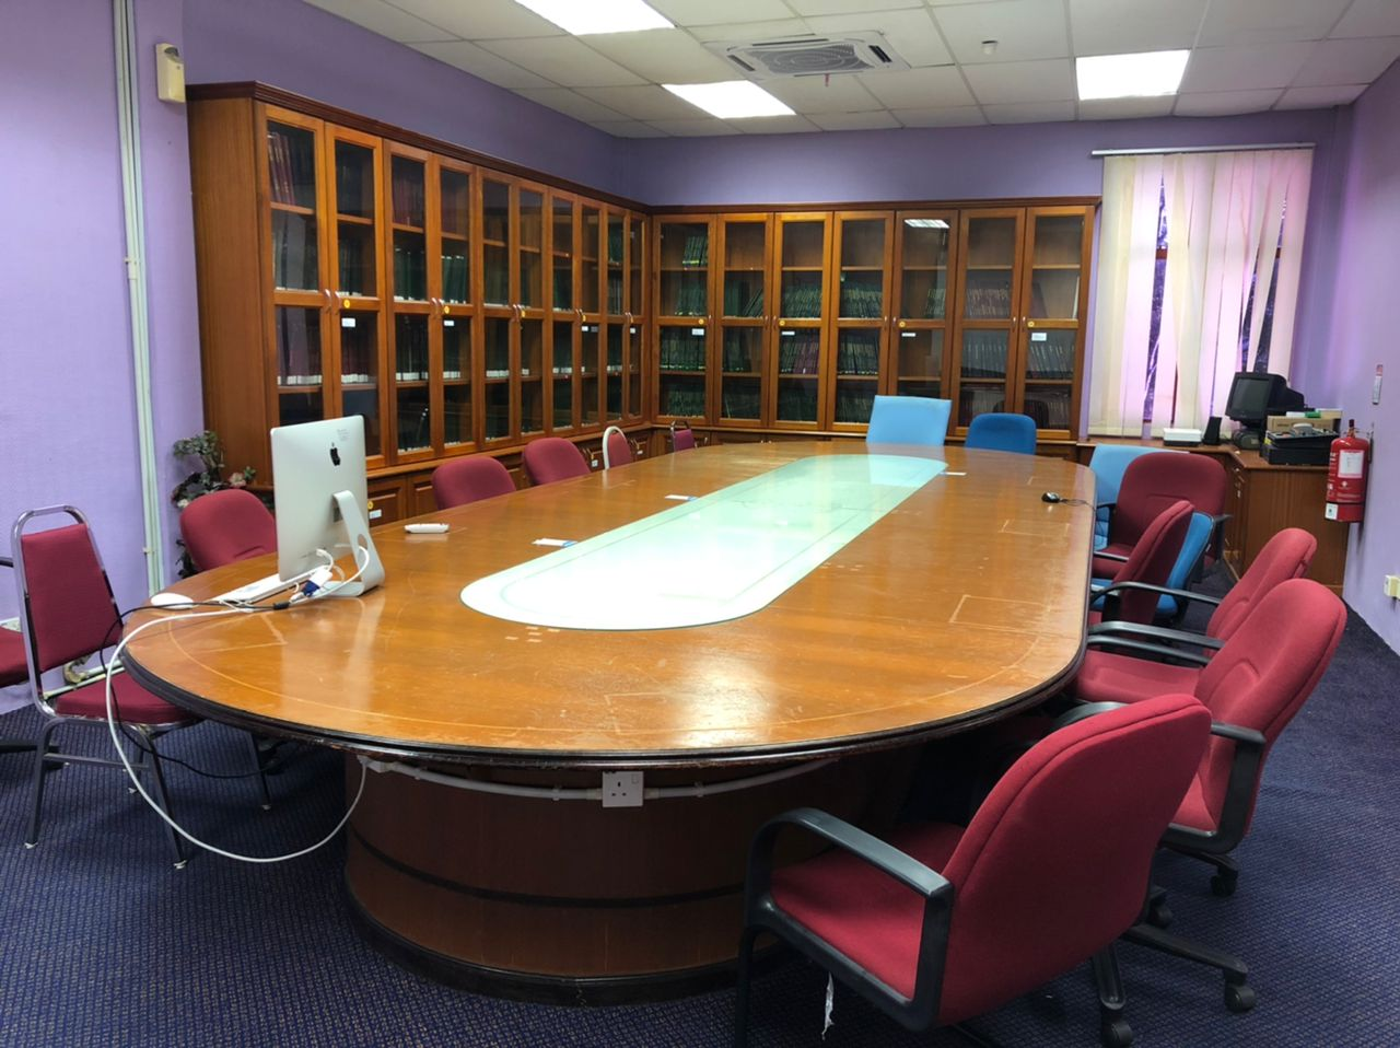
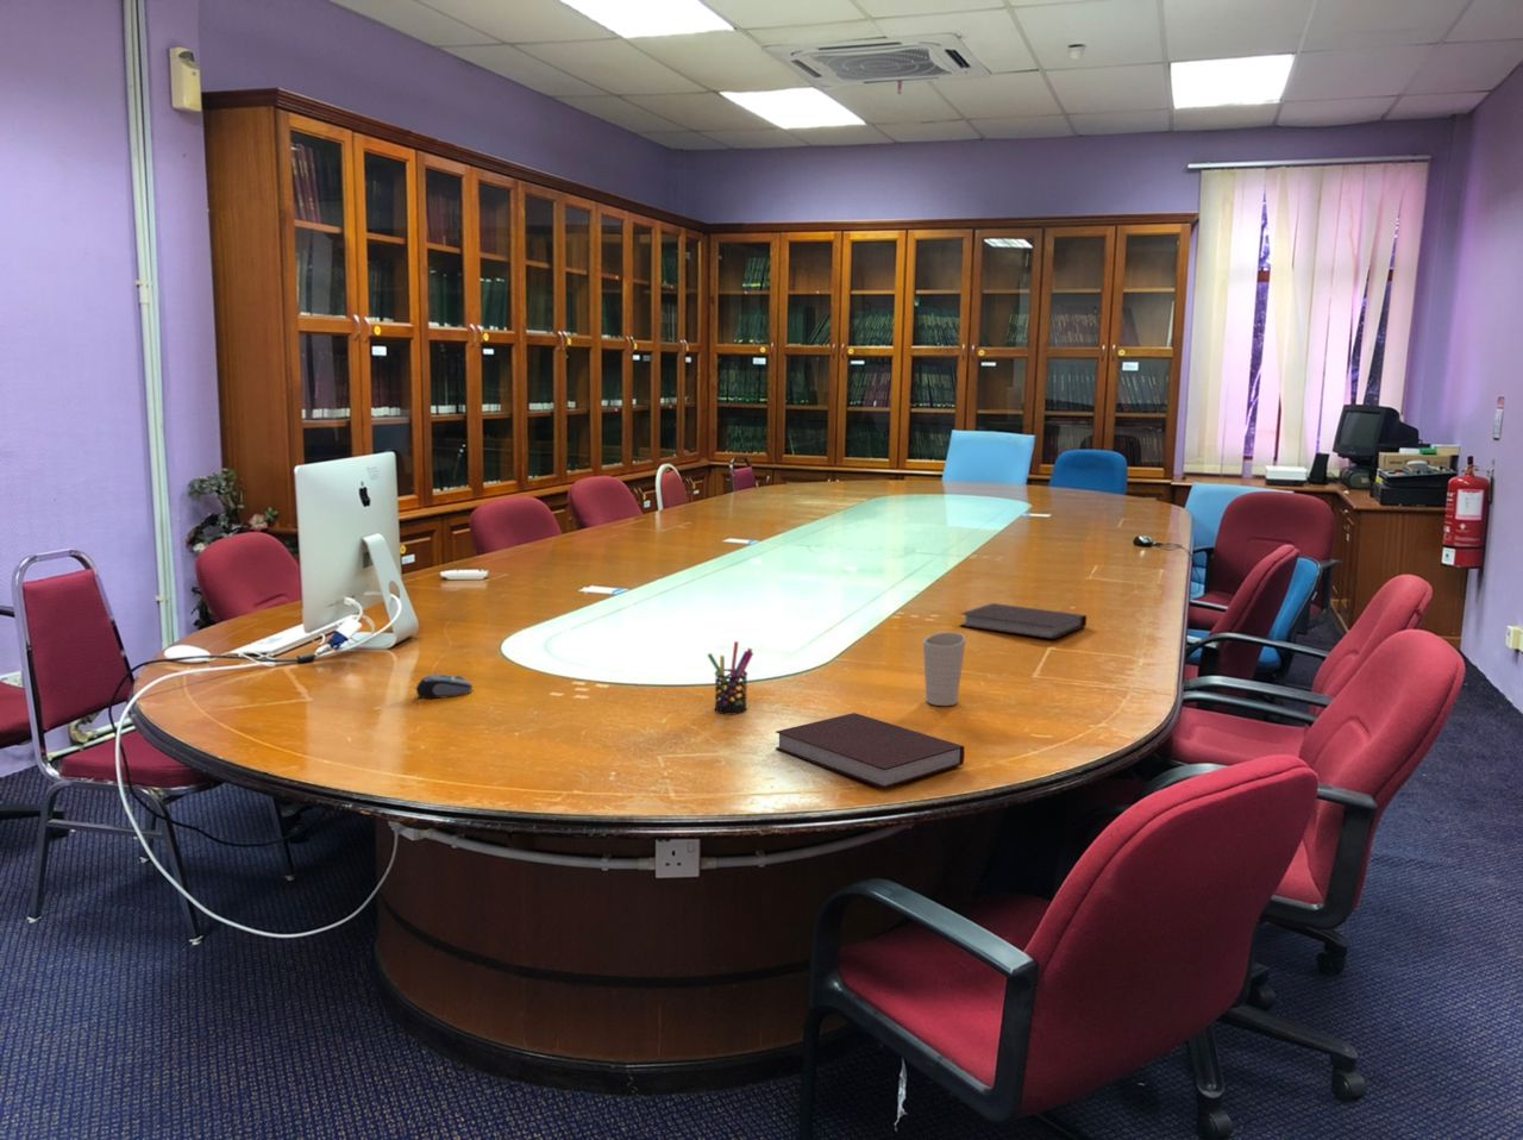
+ notebook [775,711,966,789]
+ notebook [958,602,1087,641]
+ computer mouse [415,673,474,699]
+ cup [922,631,967,707]
+ pen holder [705,641,754,716]
